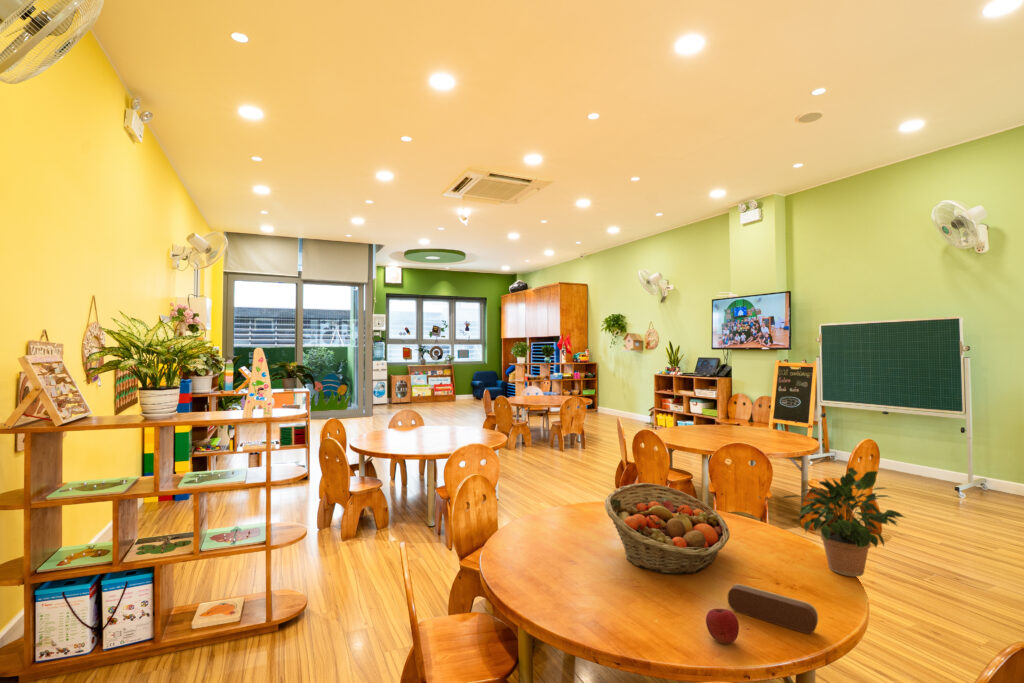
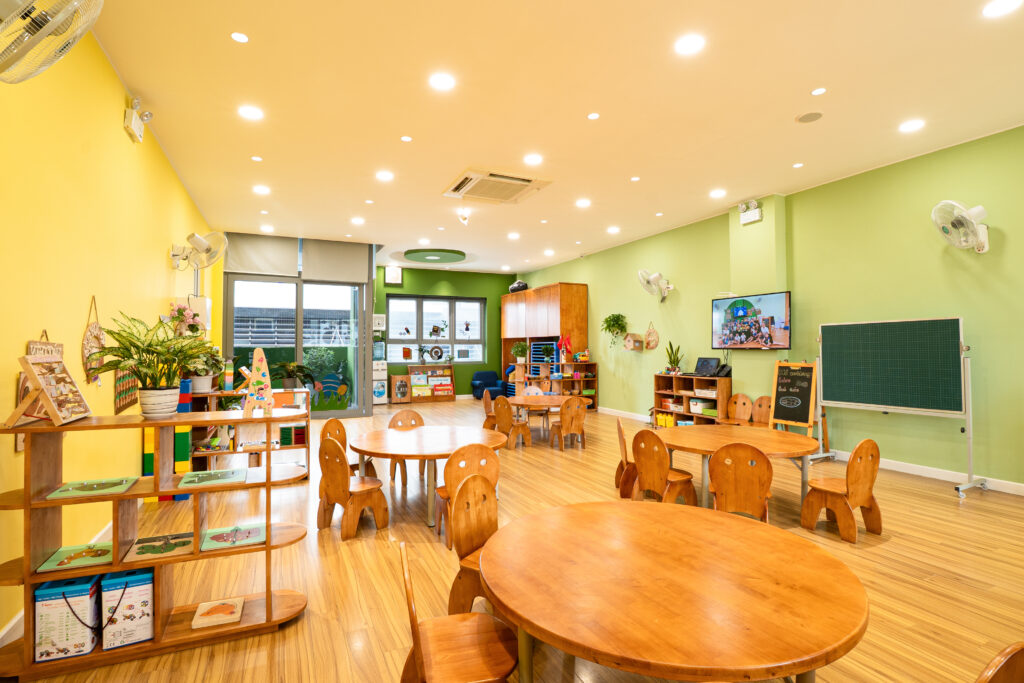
- apple [705,608,740,645]
- fruit basket [604,482,731,576]
- pencil case [727,583,819,634]
- potted plant [782,467,907,578]
